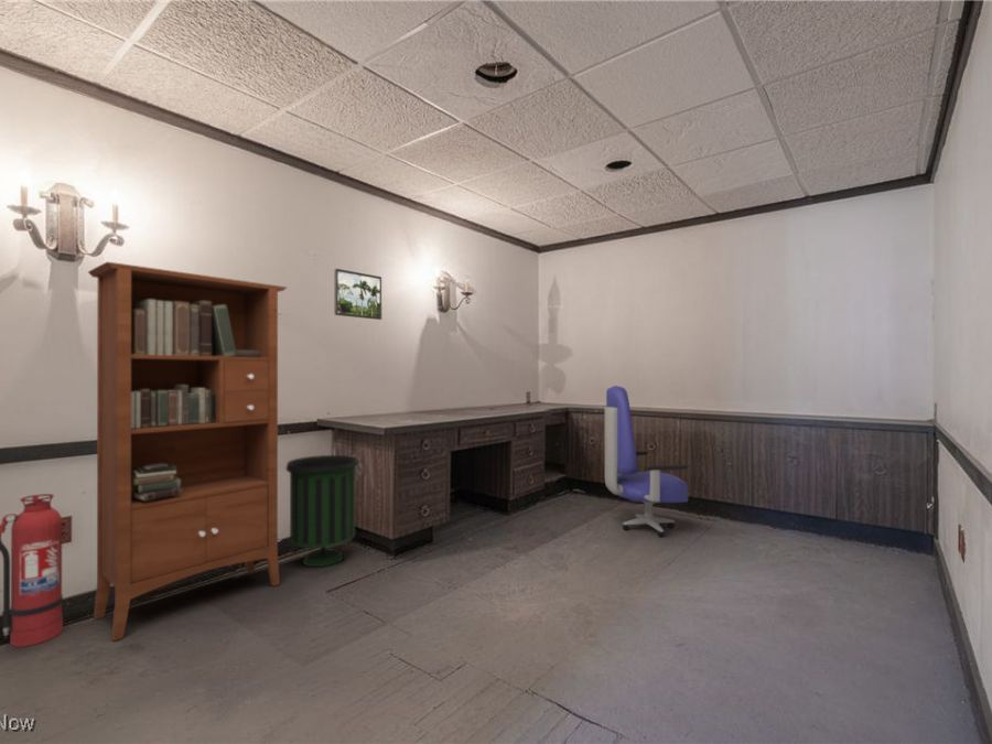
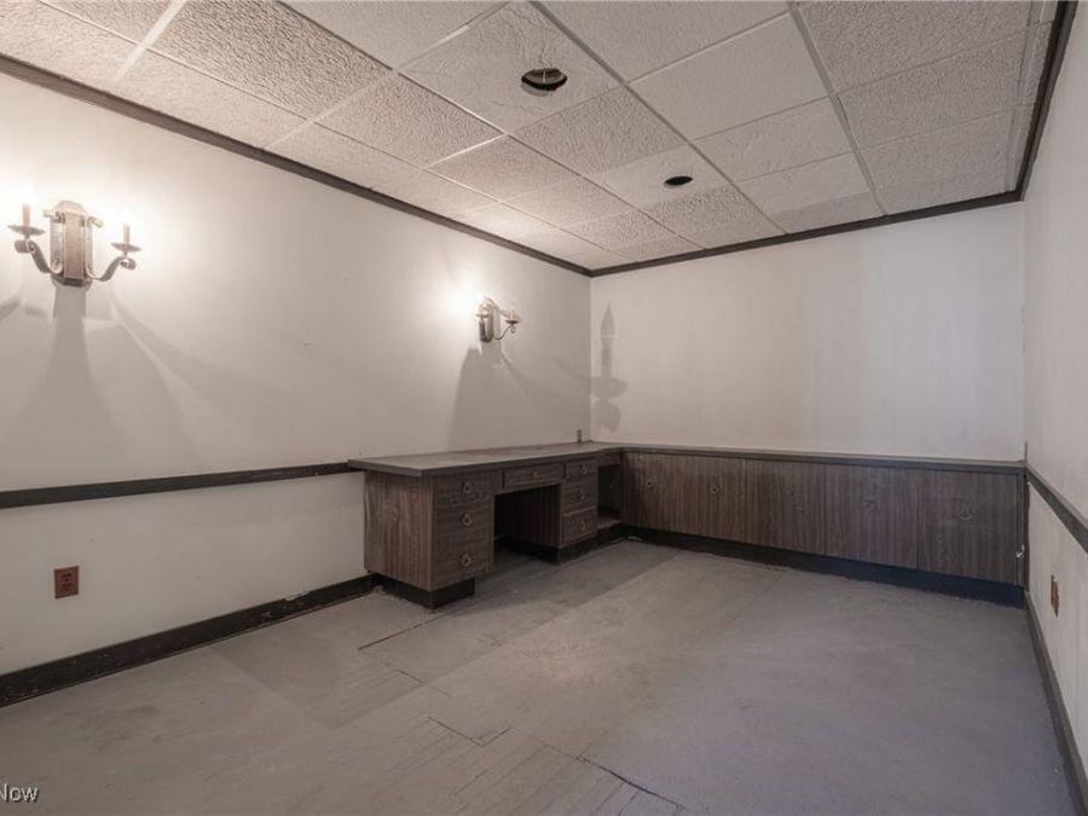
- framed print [334,268,382,321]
- fire extinguisher [0,493,64,648]
- office chair [604,385,690,538]
- bookcase [87,261,288,643]
- trash can [284,454,360,568]
